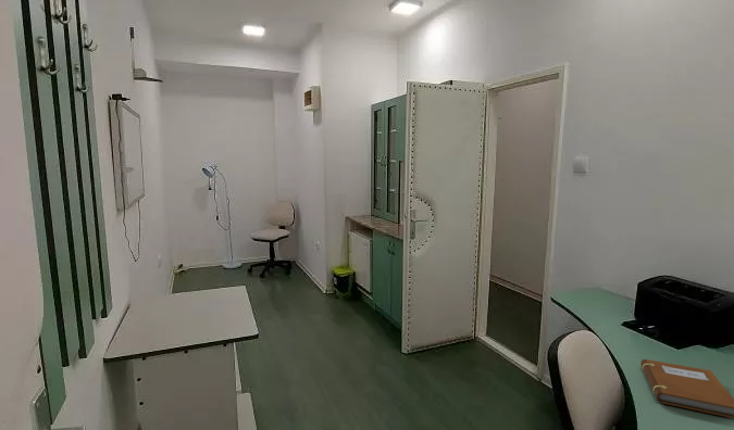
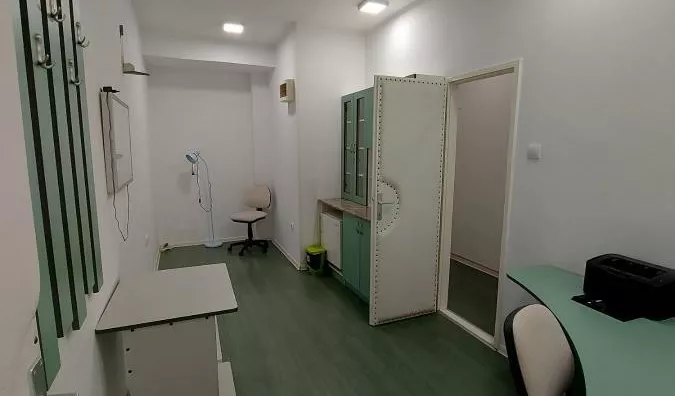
- notebook [639,358,734,419]
